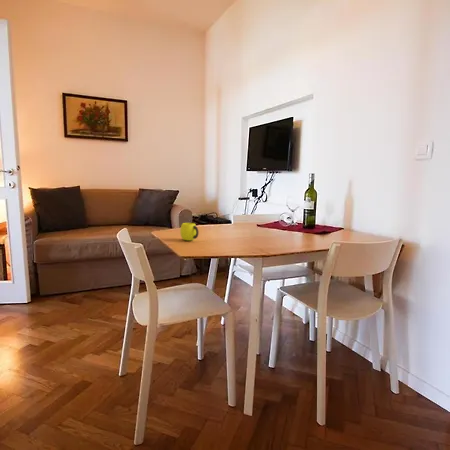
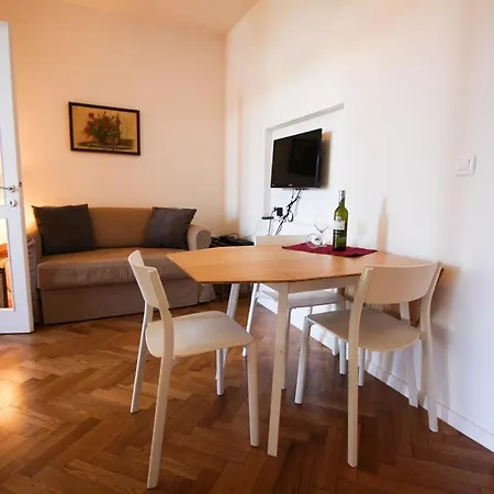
- cup [179,222,200,242]
